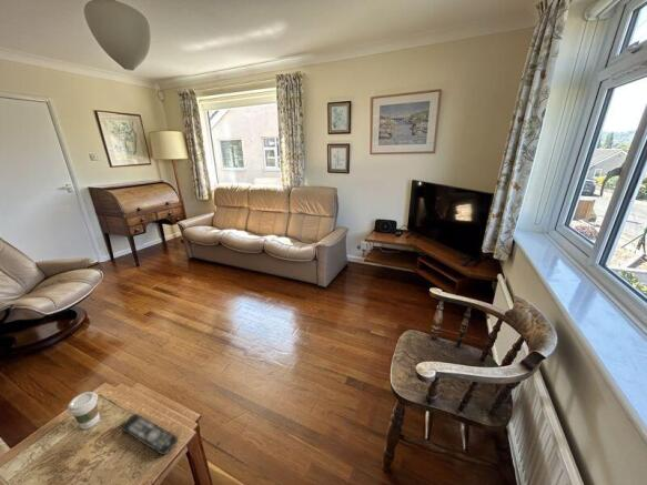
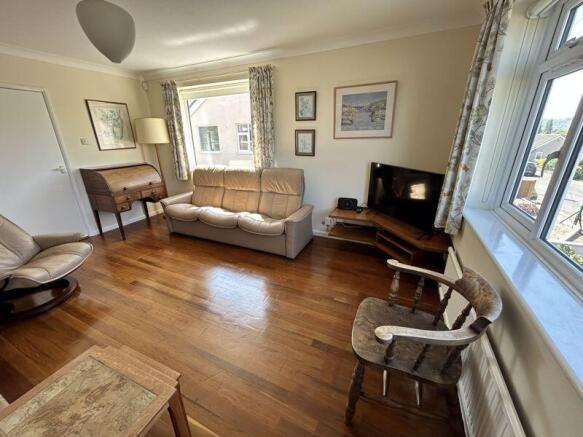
- remote control [119,413,179,456]
- coffee cup [67,391,101,431]
